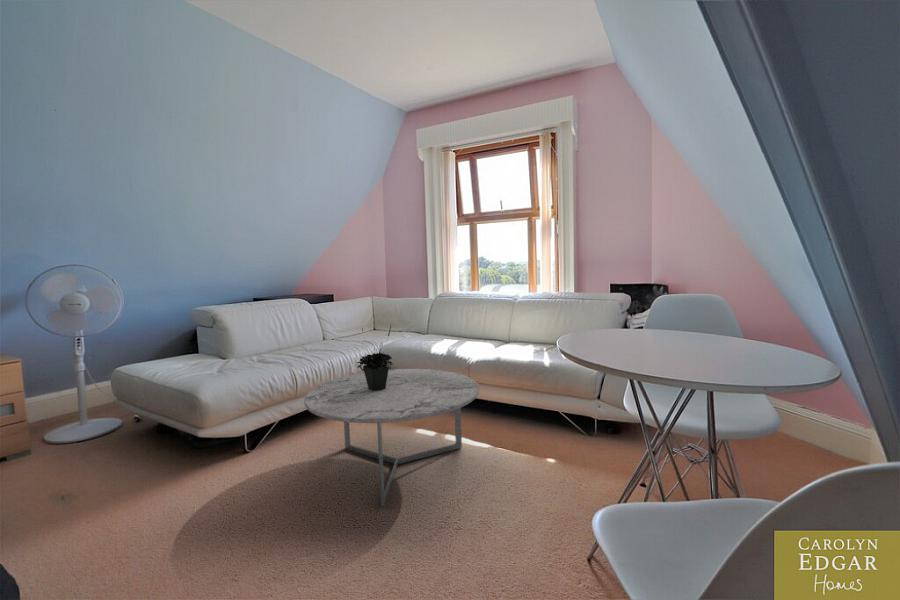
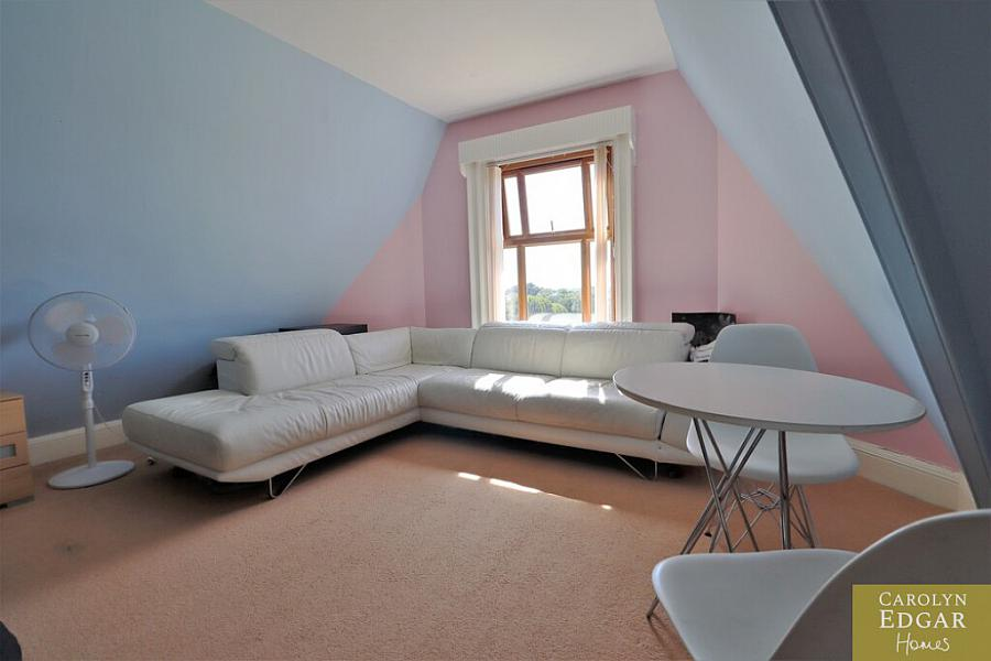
- coffee table [303,368,480,507]
- potted plant [356,325,394,391]
